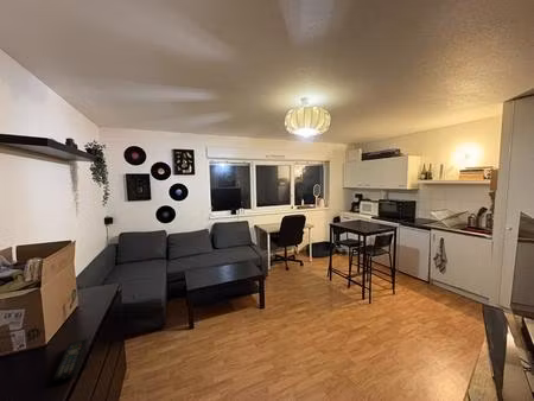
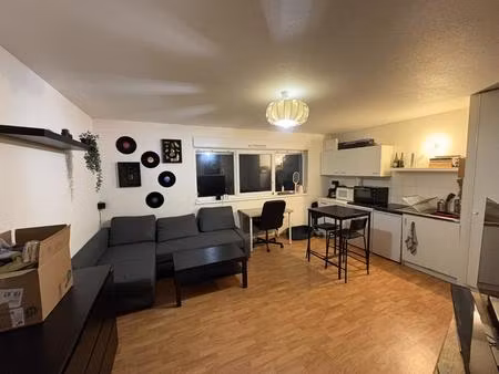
- remote control [52,338,89,382]
